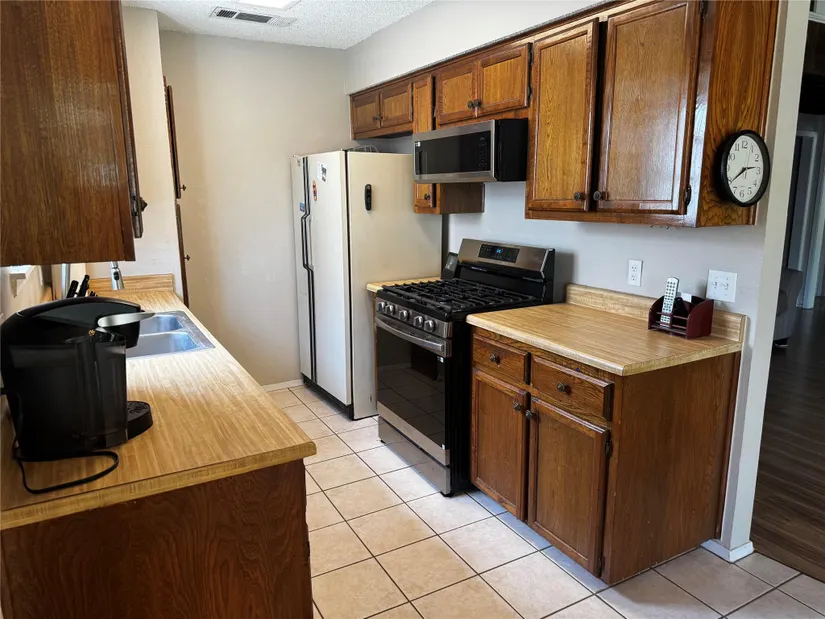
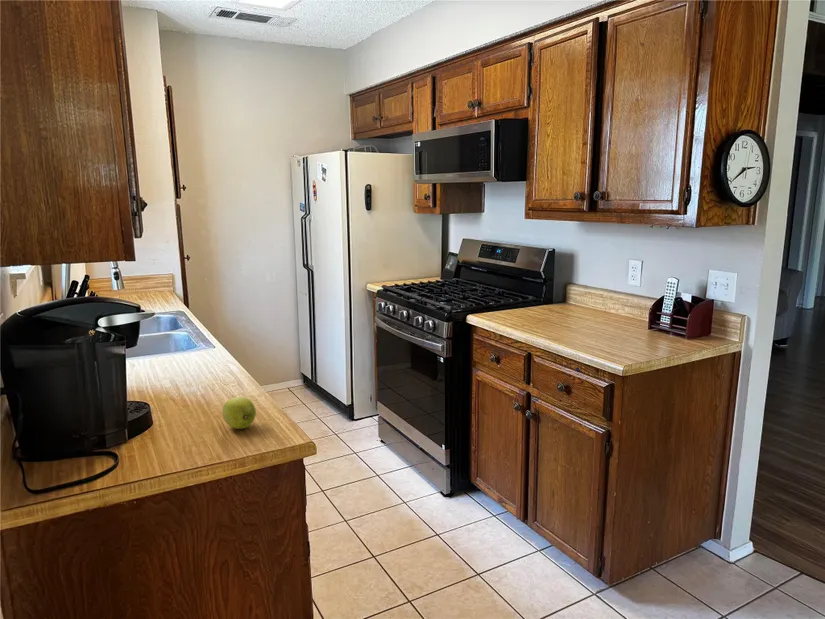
+ apple [222,396,257,430]
